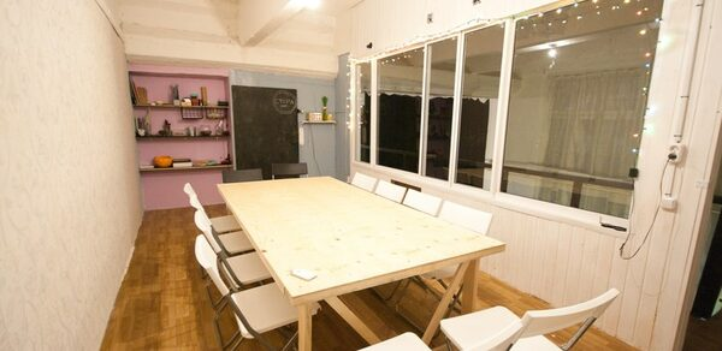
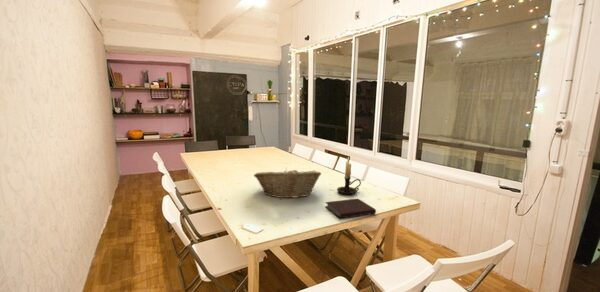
+ candle holder [336,156,362,196]
+ fruit basket [253,167,322,199]
+ notebook [324,198,377,219]
